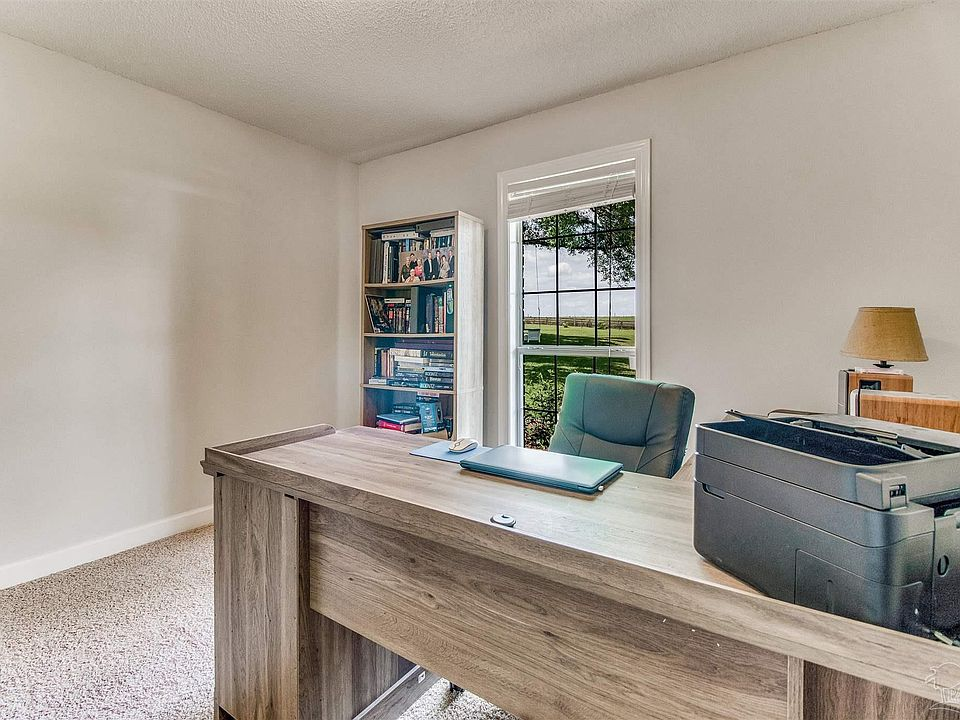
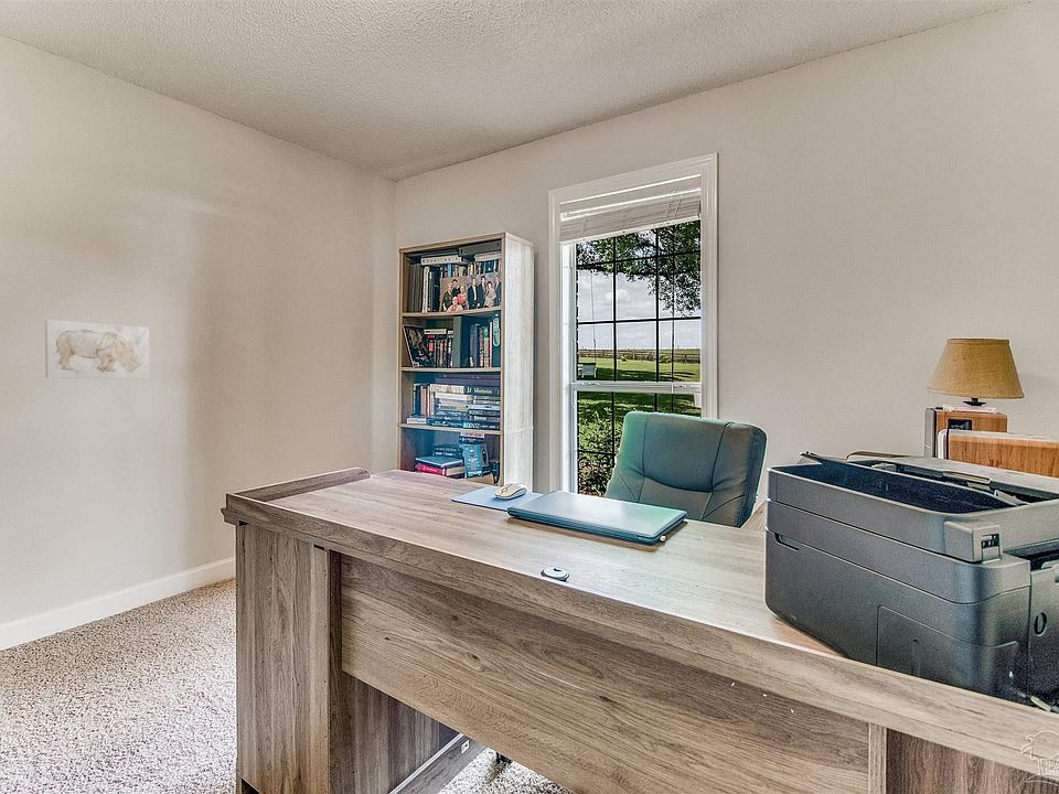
+ wall art [44,319,151,380]
